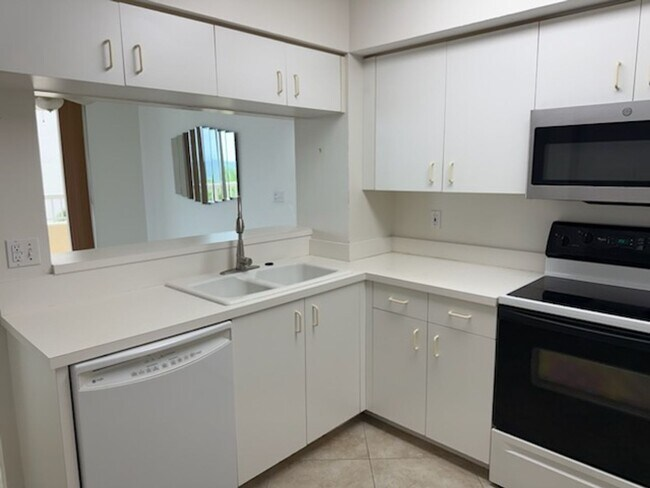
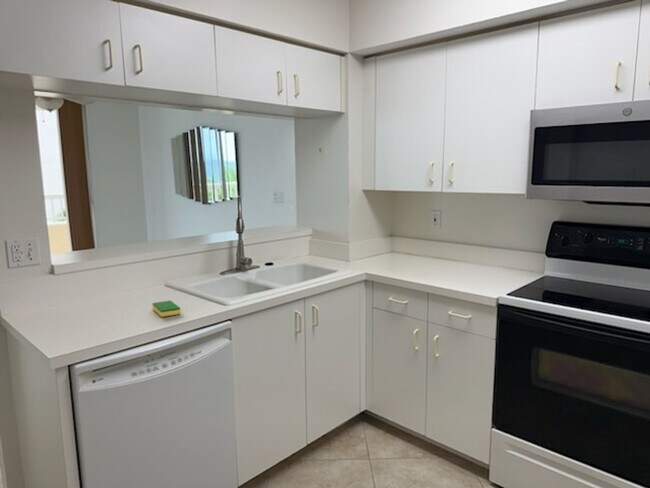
+ dish sponge [151,300,182,318]
